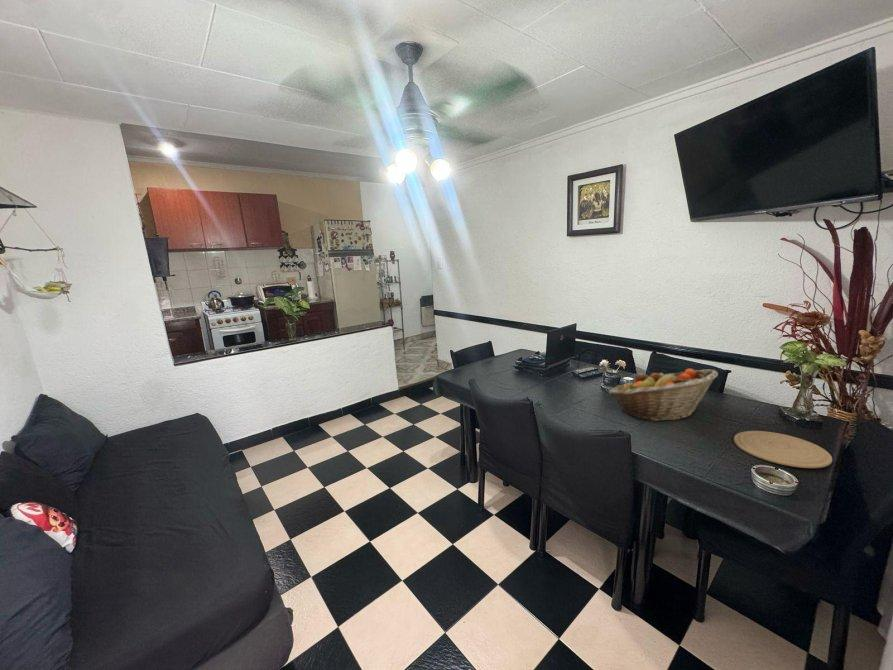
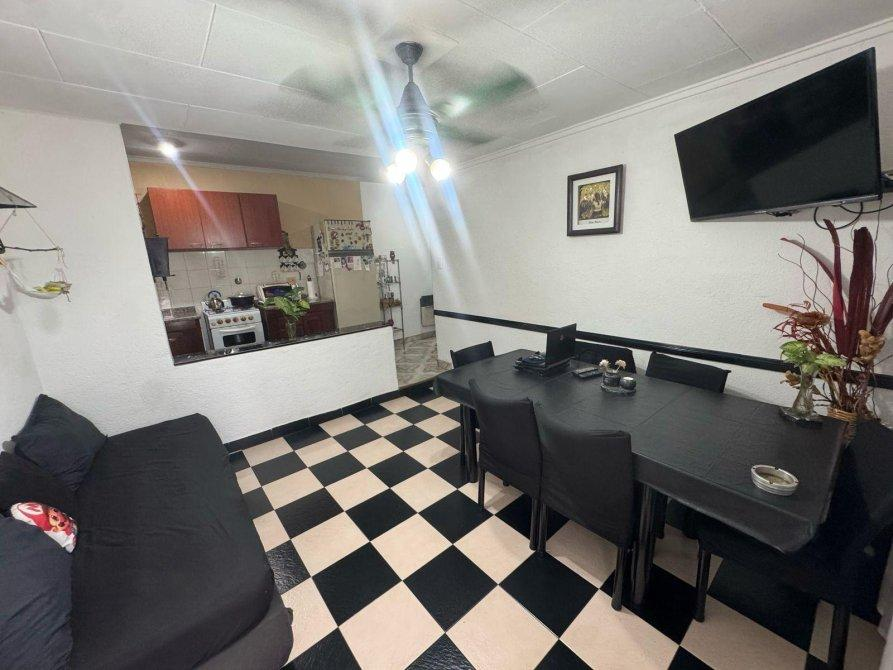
- plate [733,430,833,469]
- fruit basket [608,368,719,422]
